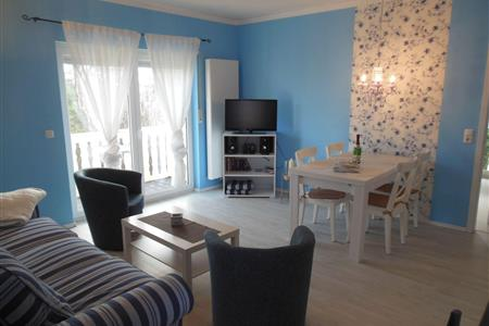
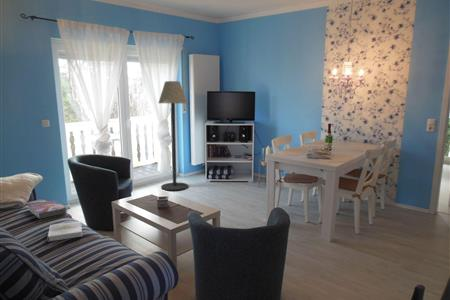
+ floor lamp [158,80,189,192]
+ textbook [27,199,68,220]
+ book [46,220,83,242]
